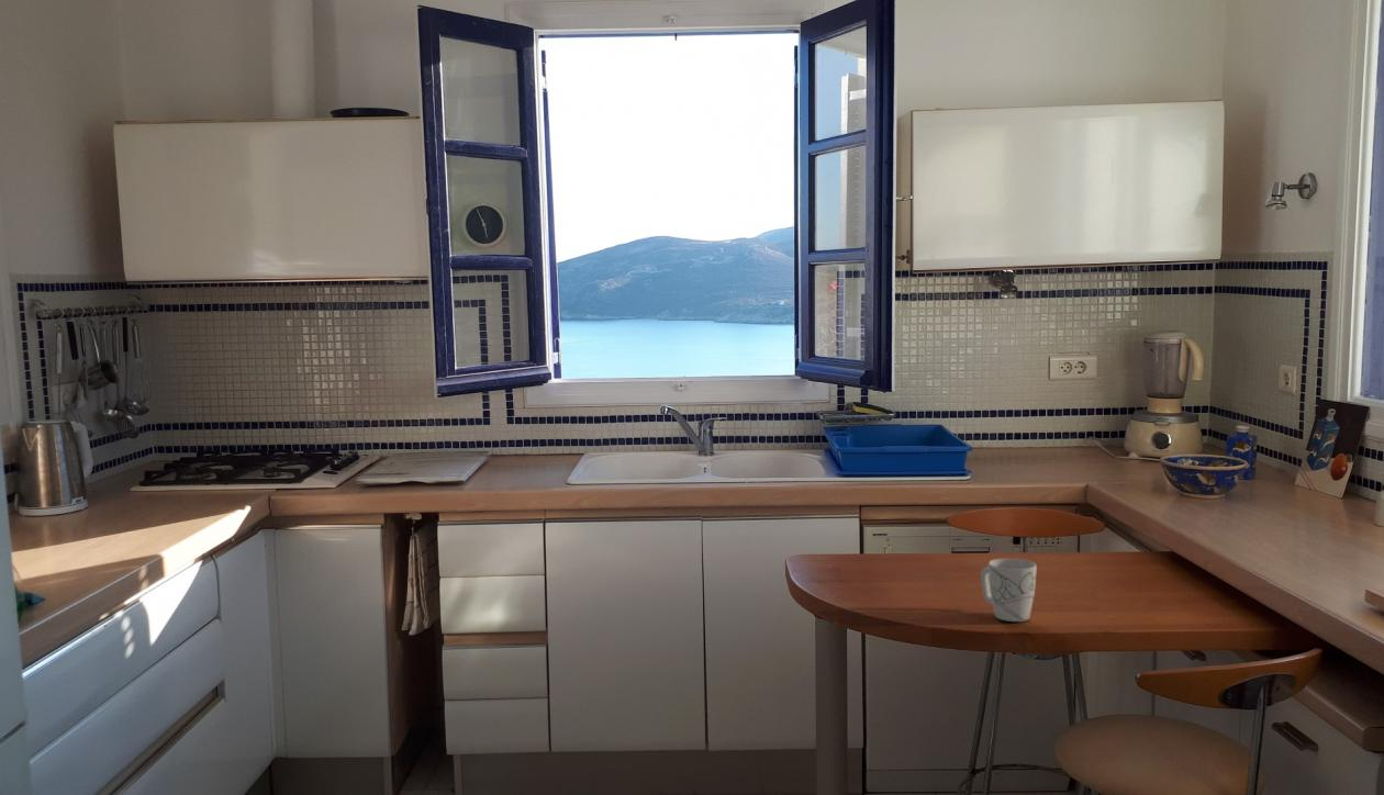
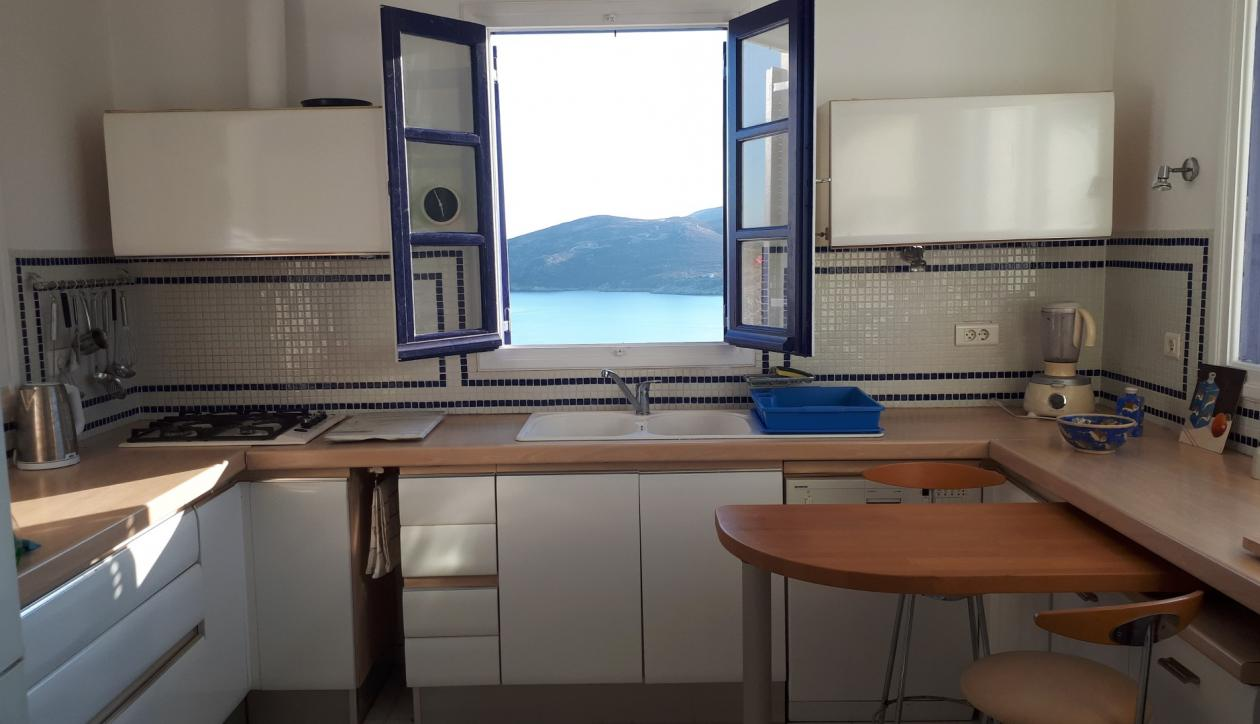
- mug [980,558,1038,623]
